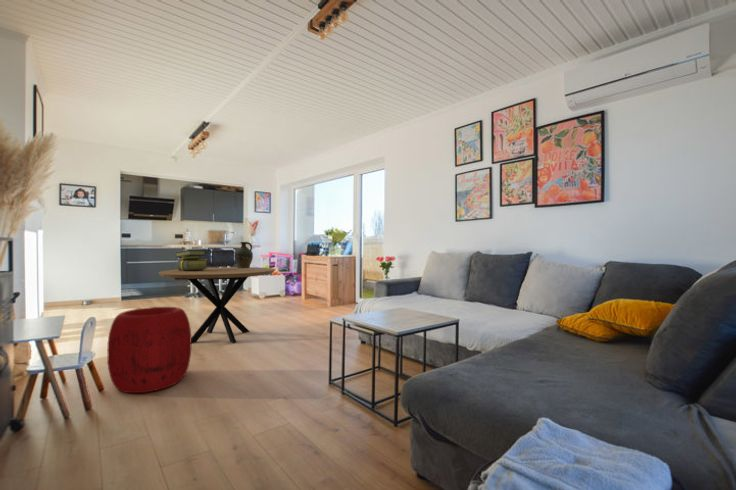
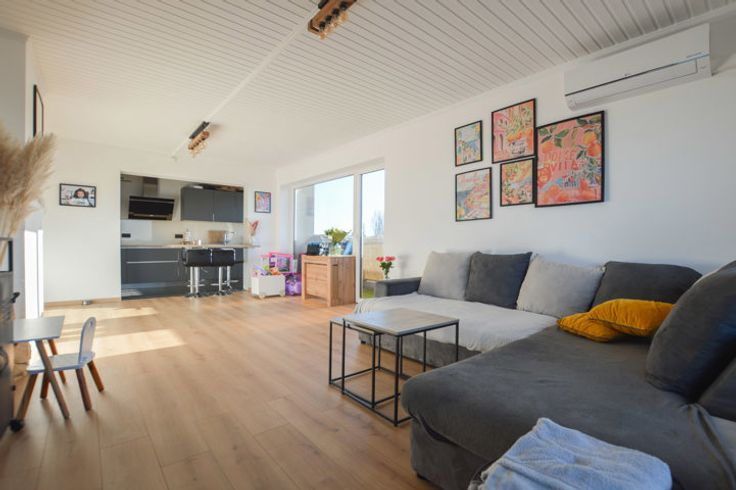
- dining table [158,266,276,344]
- stack of books [175,249,208,271]
- ceramic jug [233,241,254,268]
- pouf [107,306,192,394]
